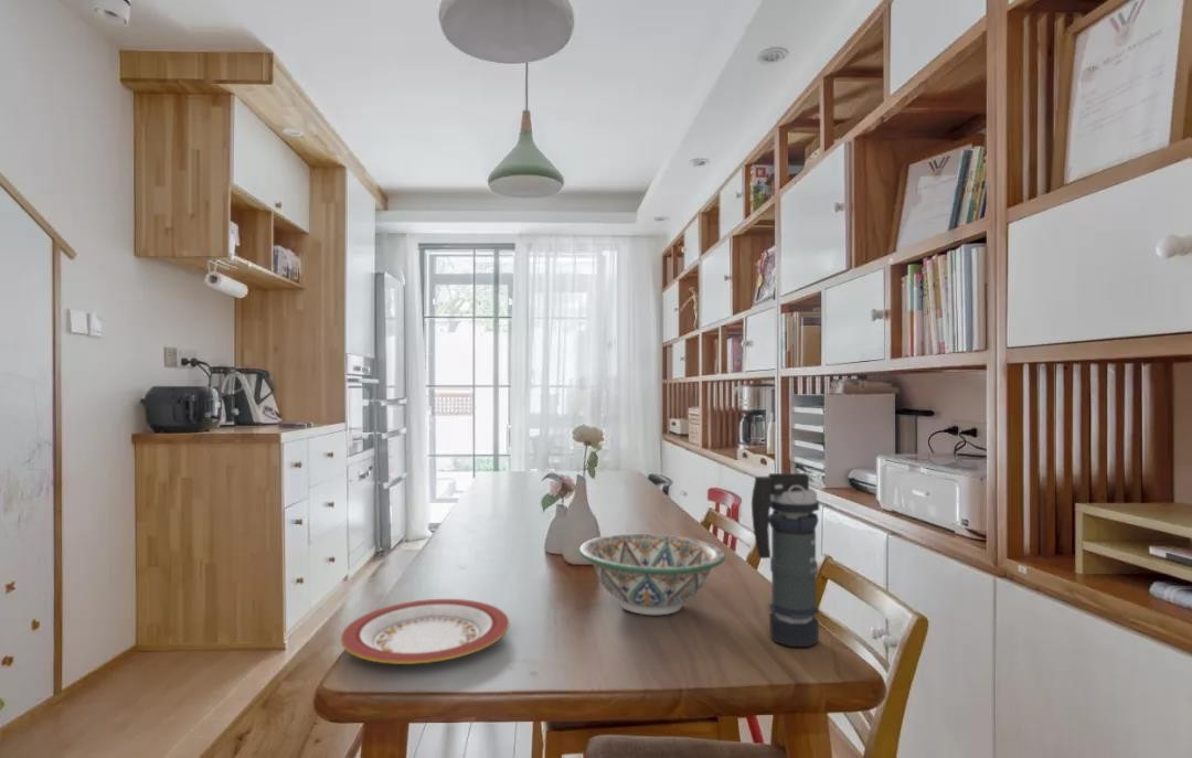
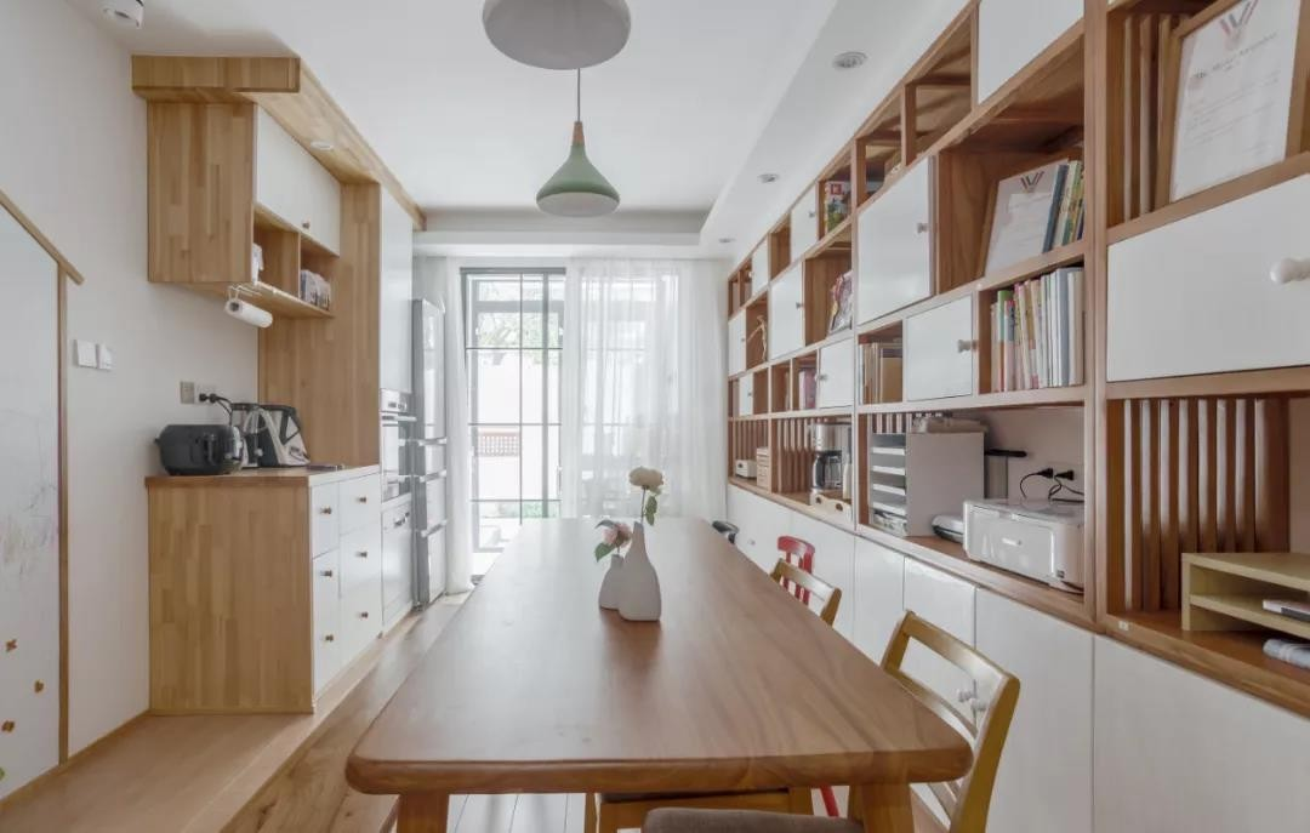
- smoke grenade [751,472,820,648]
- plate [340,598,510,665]
- decorative bowl [578,533,726,616]
